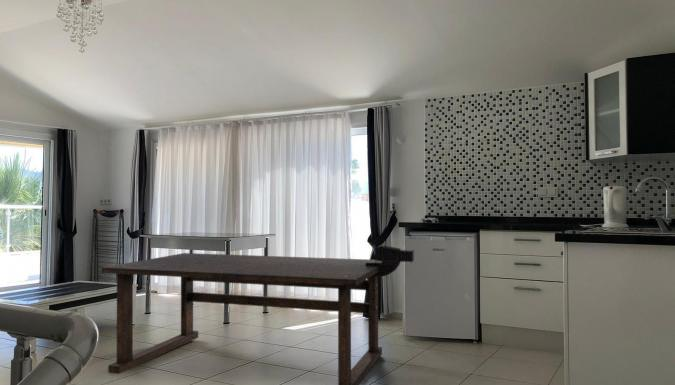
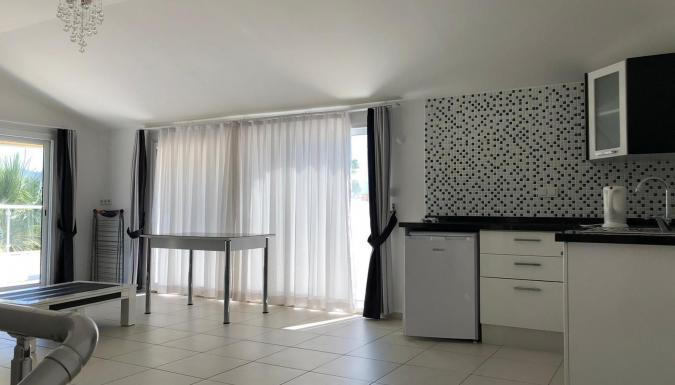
- dining table [101,244,415,385]
